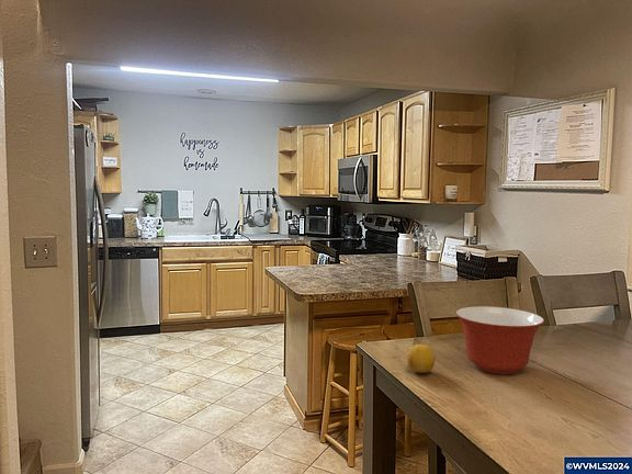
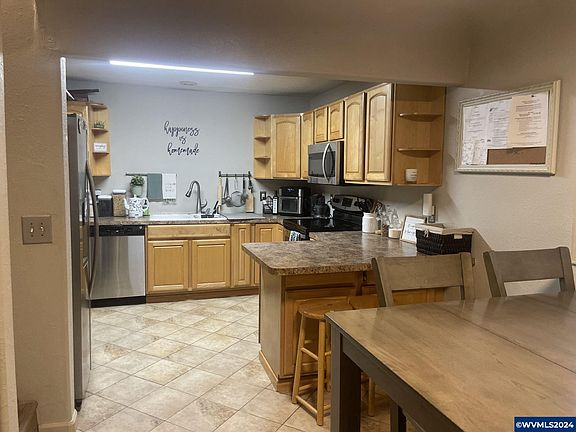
- mixing bowl [454,306,545,375]
- fruit [406,343,436,374]
